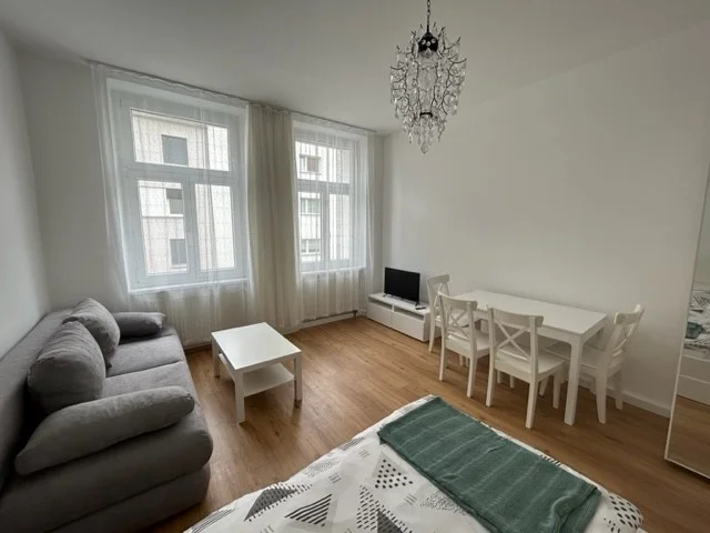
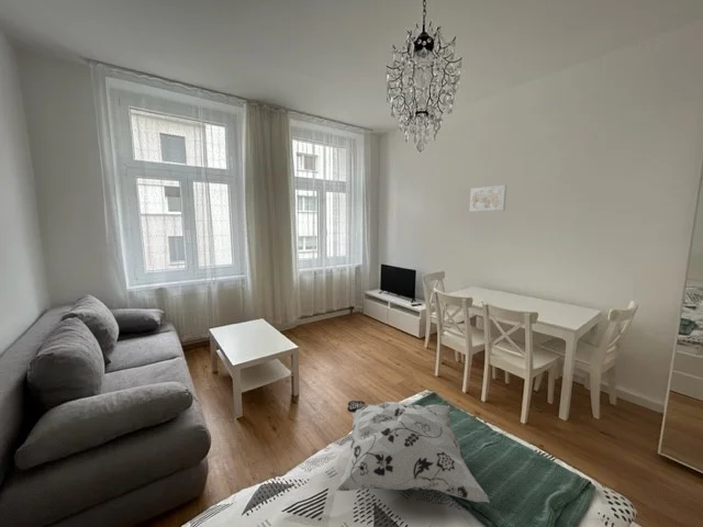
+ wall art [468,183,507,213]
+ decorative pillow [335,400,490,504]
